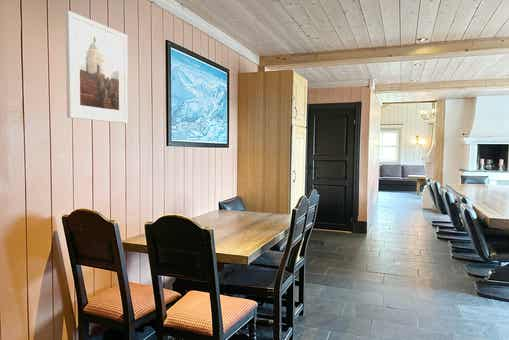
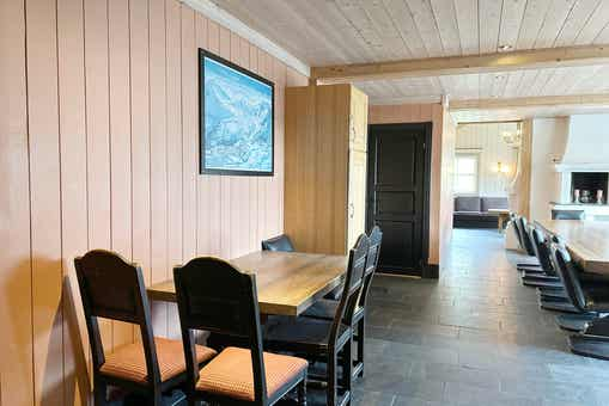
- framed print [64,10,129,124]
